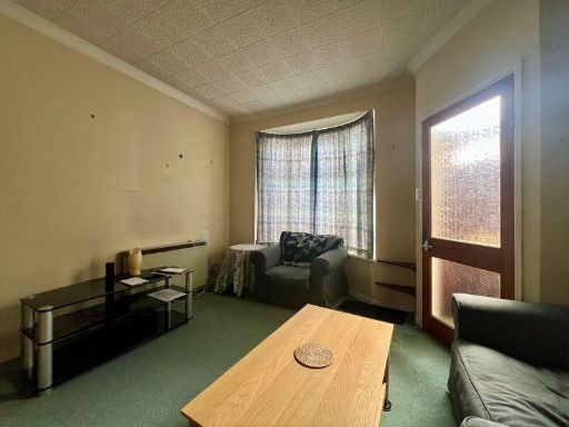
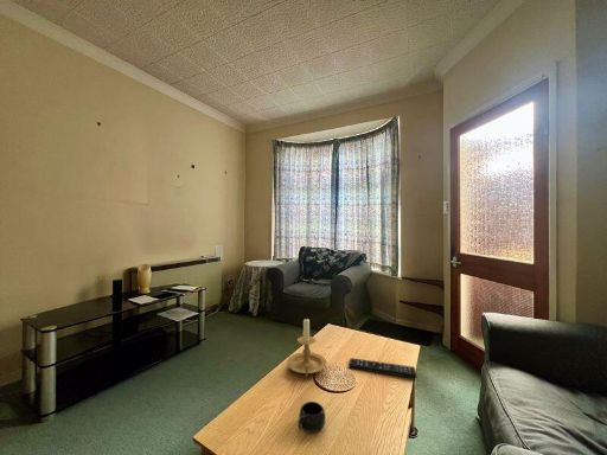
+ mug [298,400,326,434]
+ remote control [347,357,417,379]
+ candle holder [286,316,327,378]
